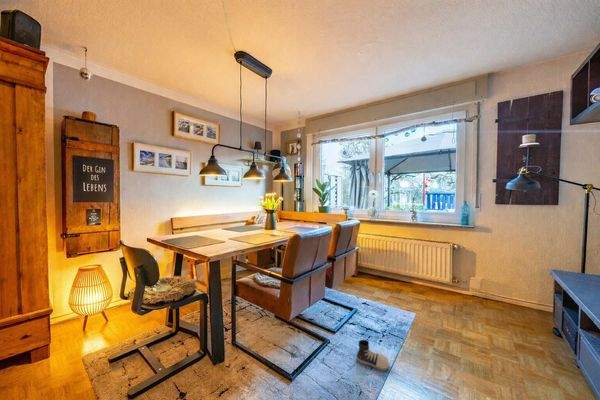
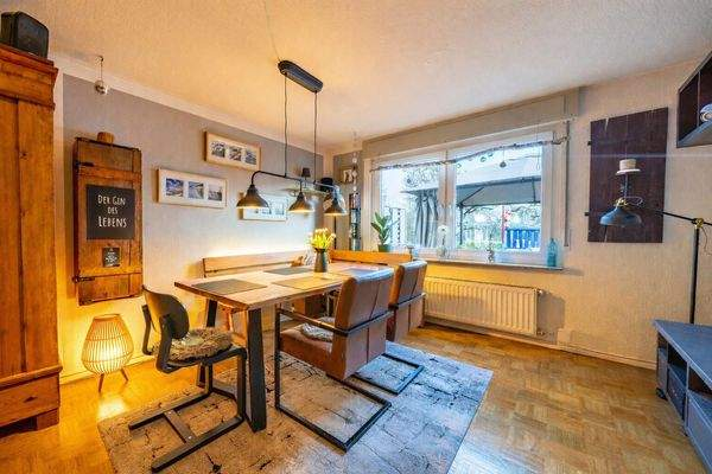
- shoe [356,339,390,372]
